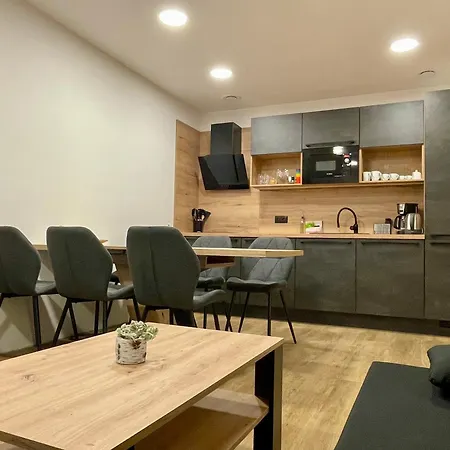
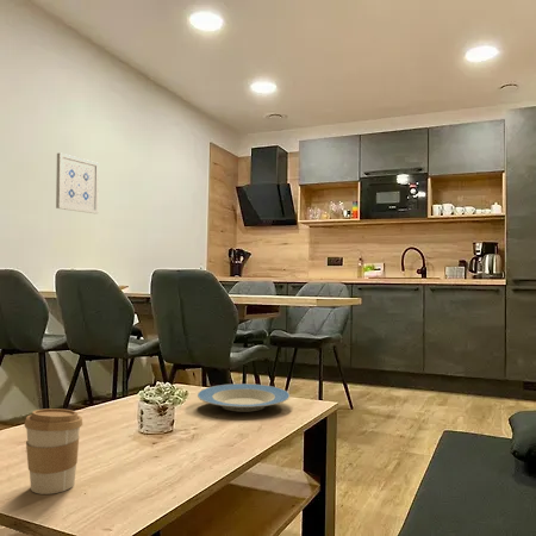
+ plate [197,382,291,413]
+ coffee cup [23,407,83,496]
+ wall art [55,151,100,214]
